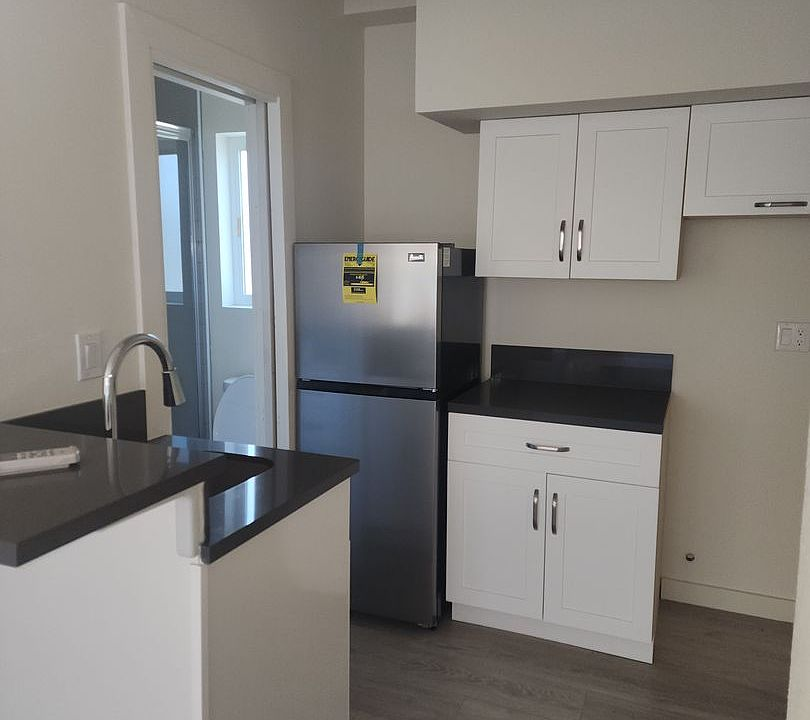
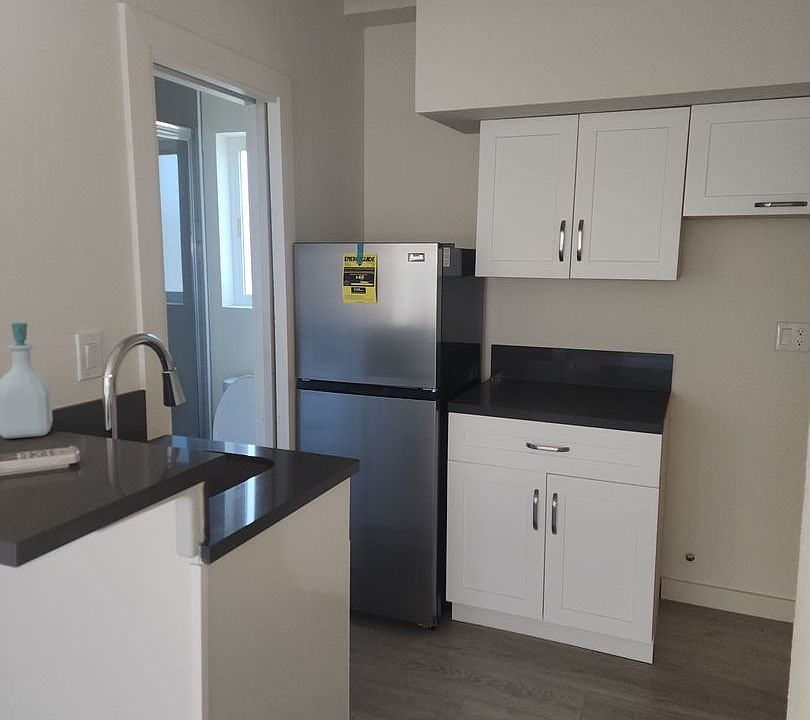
+ soap bottle [0,322,54,439]
